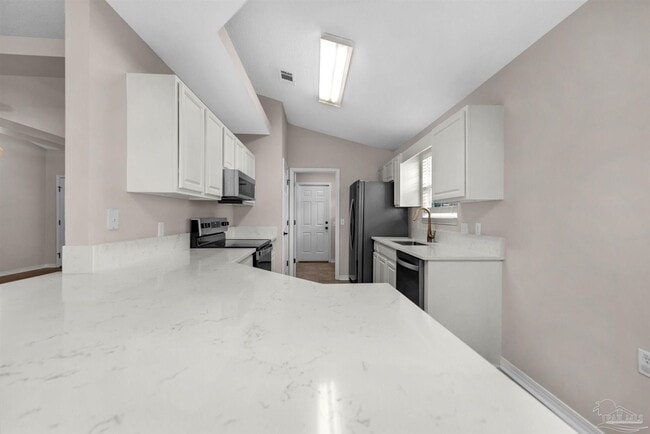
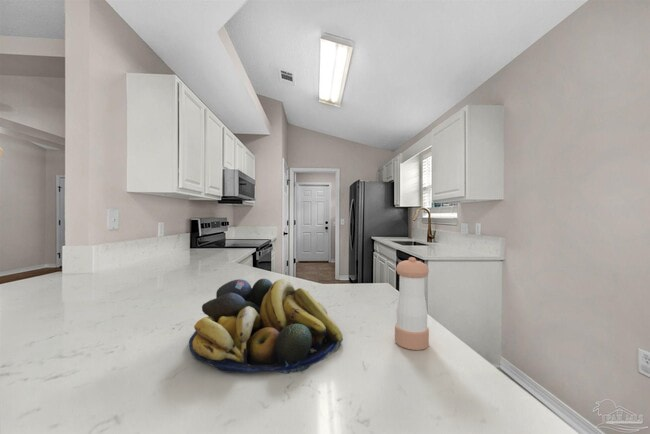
+ pepper shaker [394,256,430,351]
+ fruit bowl [188,278,344,375]
